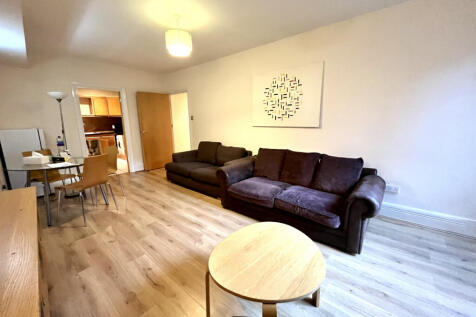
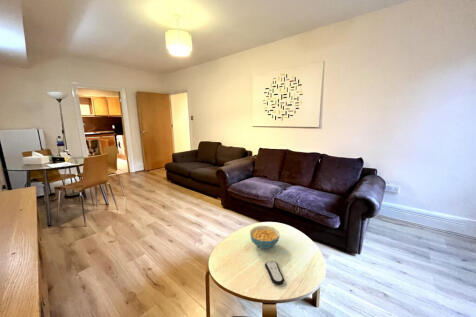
+ remote control [264,260,285,286]
+ cereal bowl [249,225,281,250]
